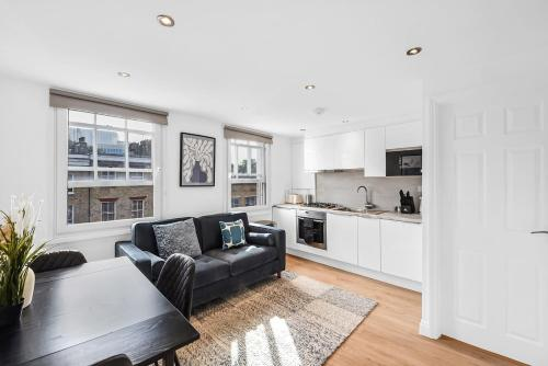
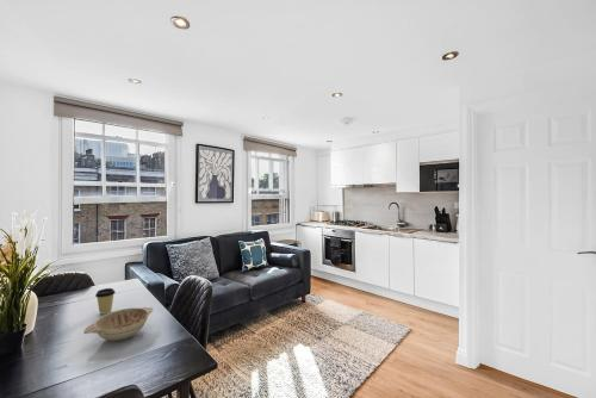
+ decorative bowl [82,306,154,342]
+ coffee cup [94,287,117,315]
